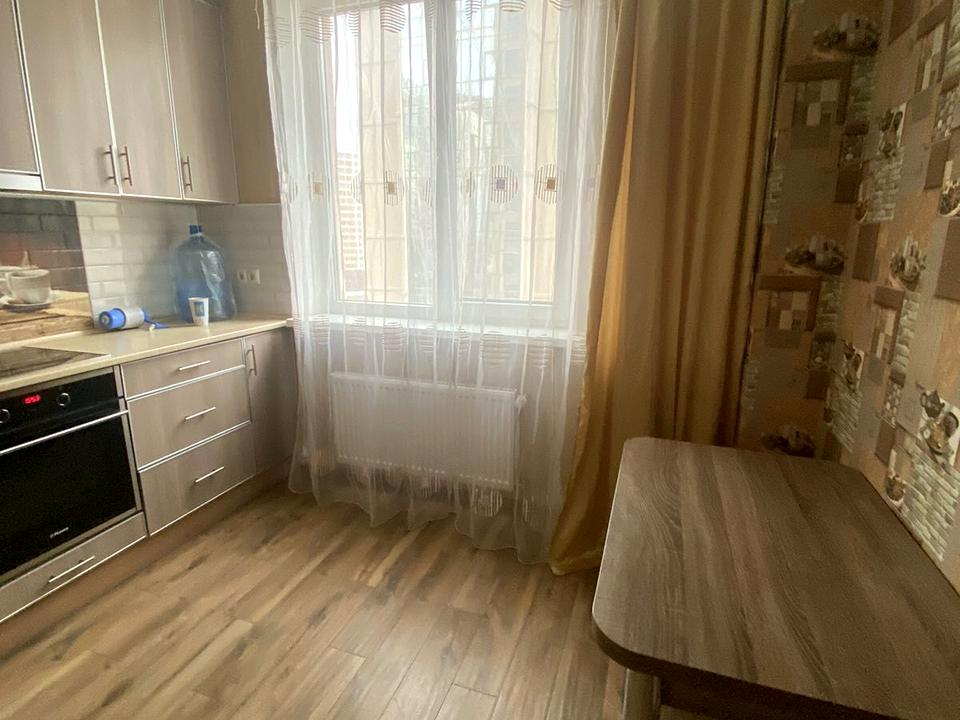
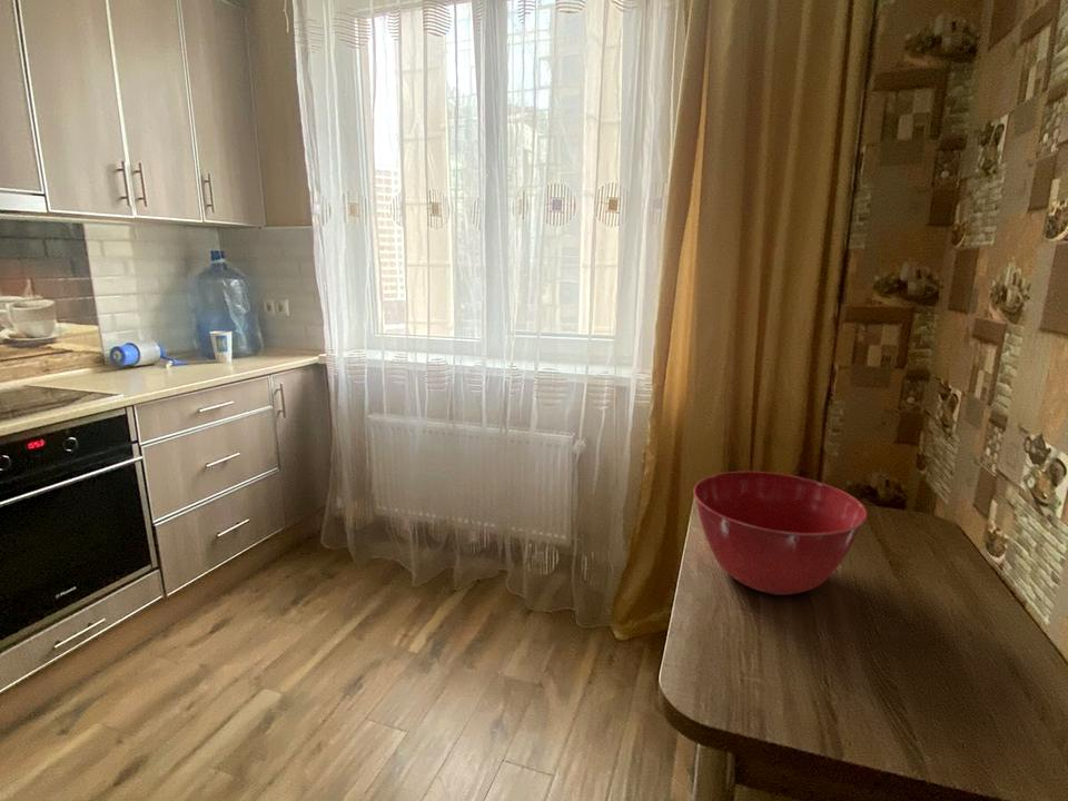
+ mixing bowl [692,471,868,596]
